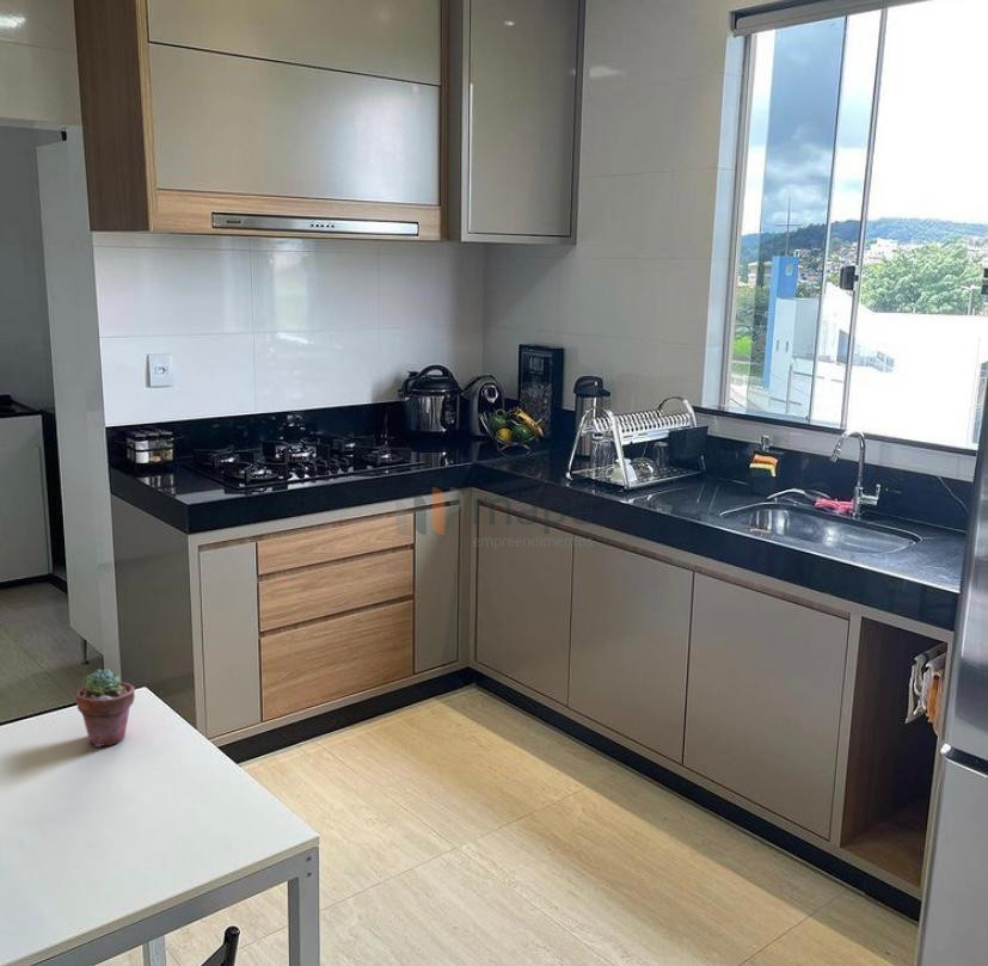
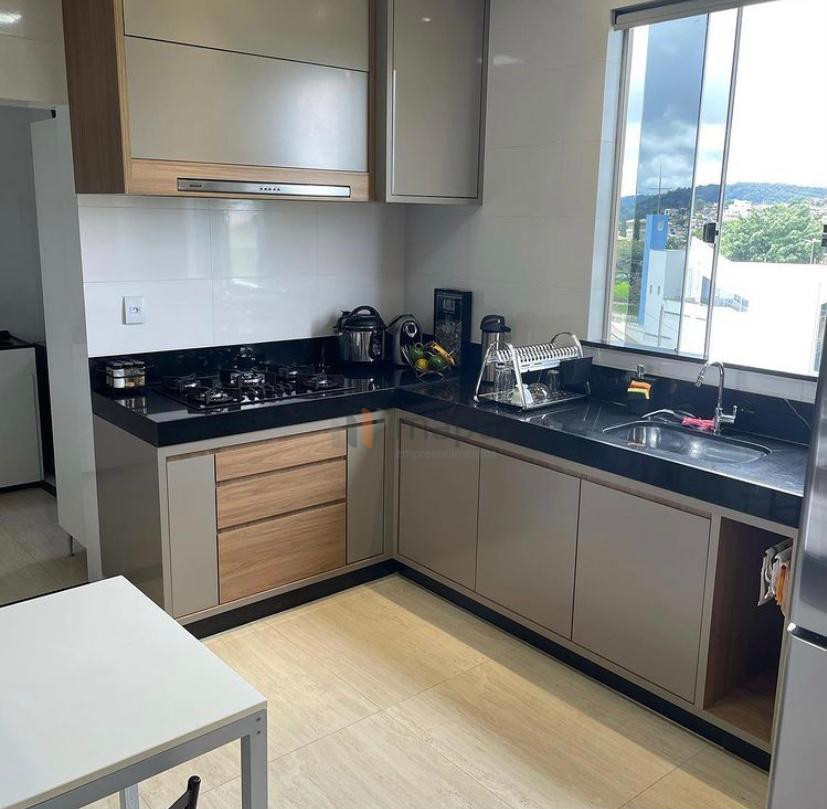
- potted succulent [75,667,136,747]
